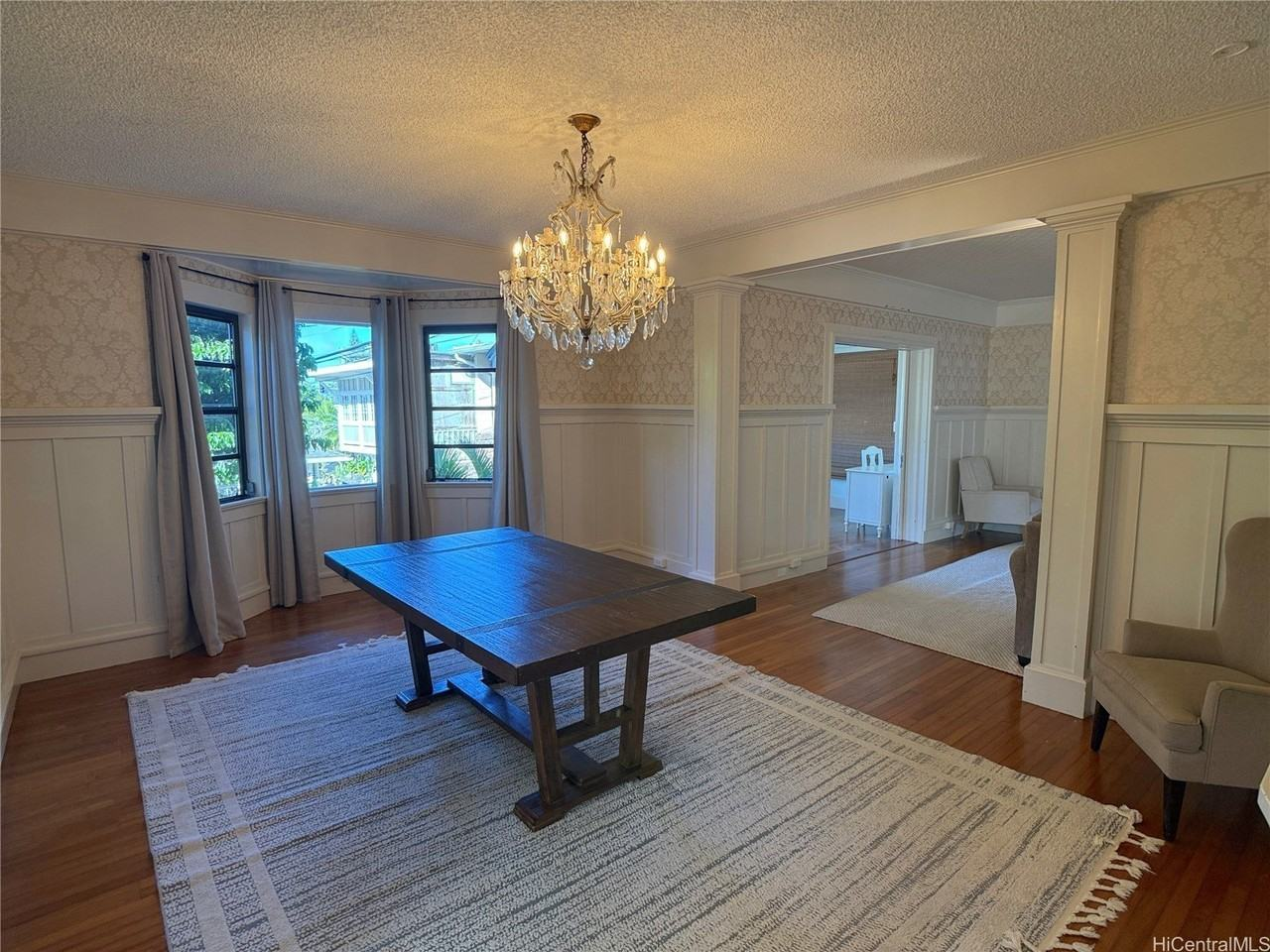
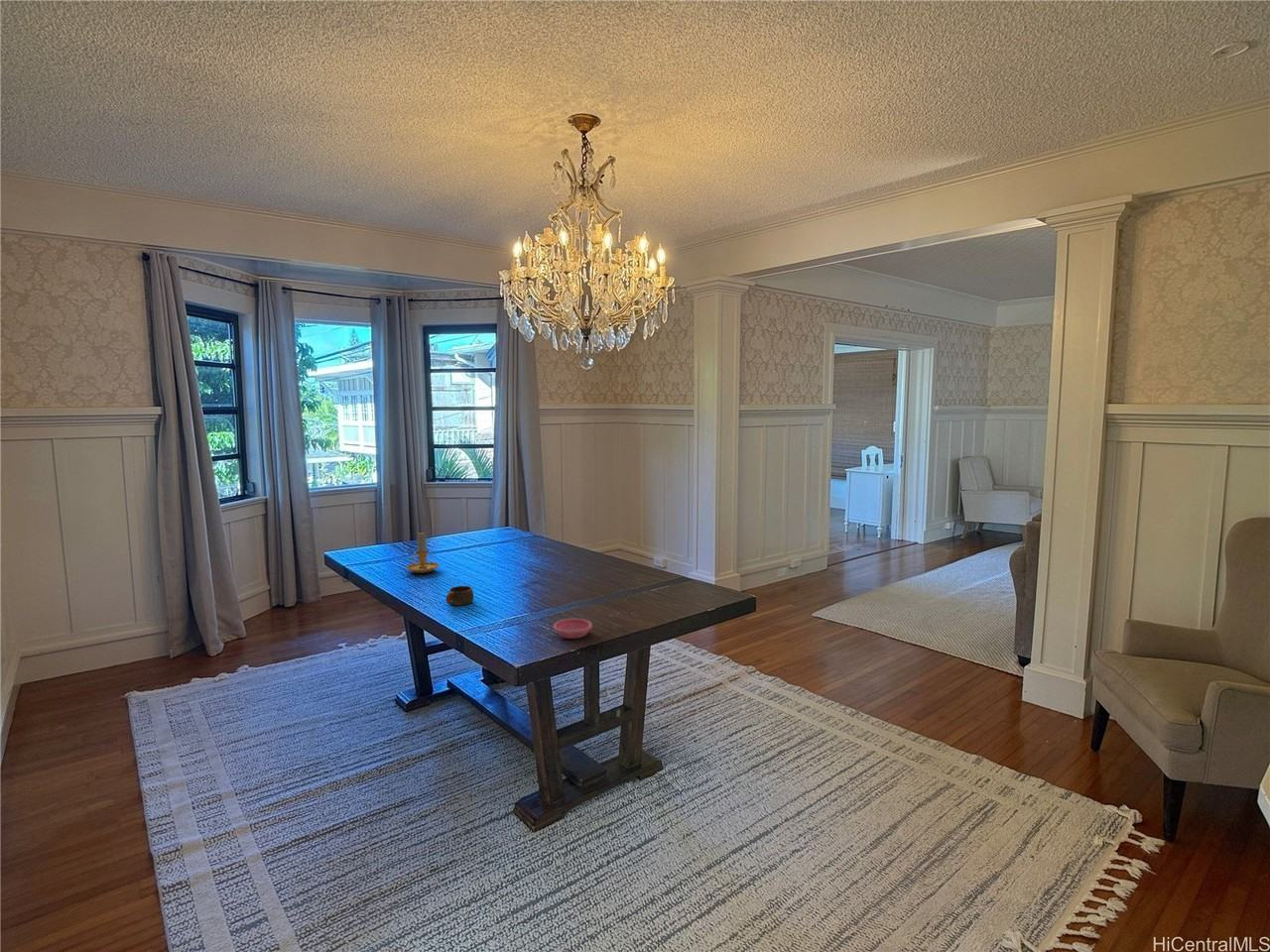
+ saucer [553,618,593,640]
+ candle [405,532,441,574]
+ cup [445,585,474,606]
